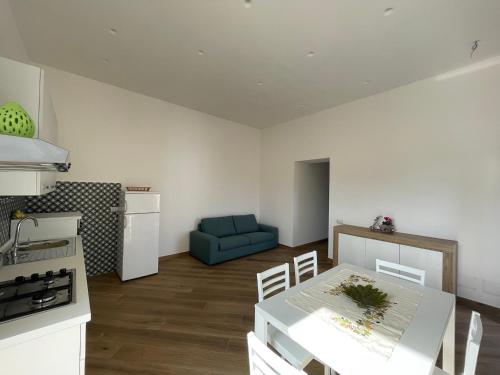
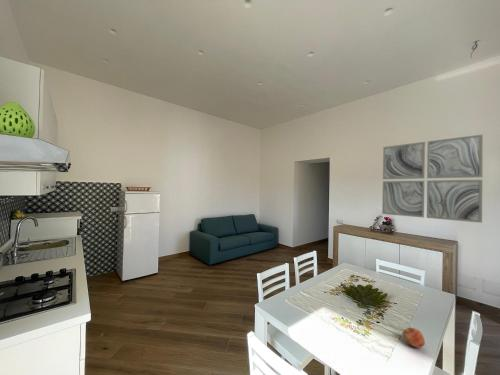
+ wall art [381,134,484,224]
+ apple [402,325,426,349]
